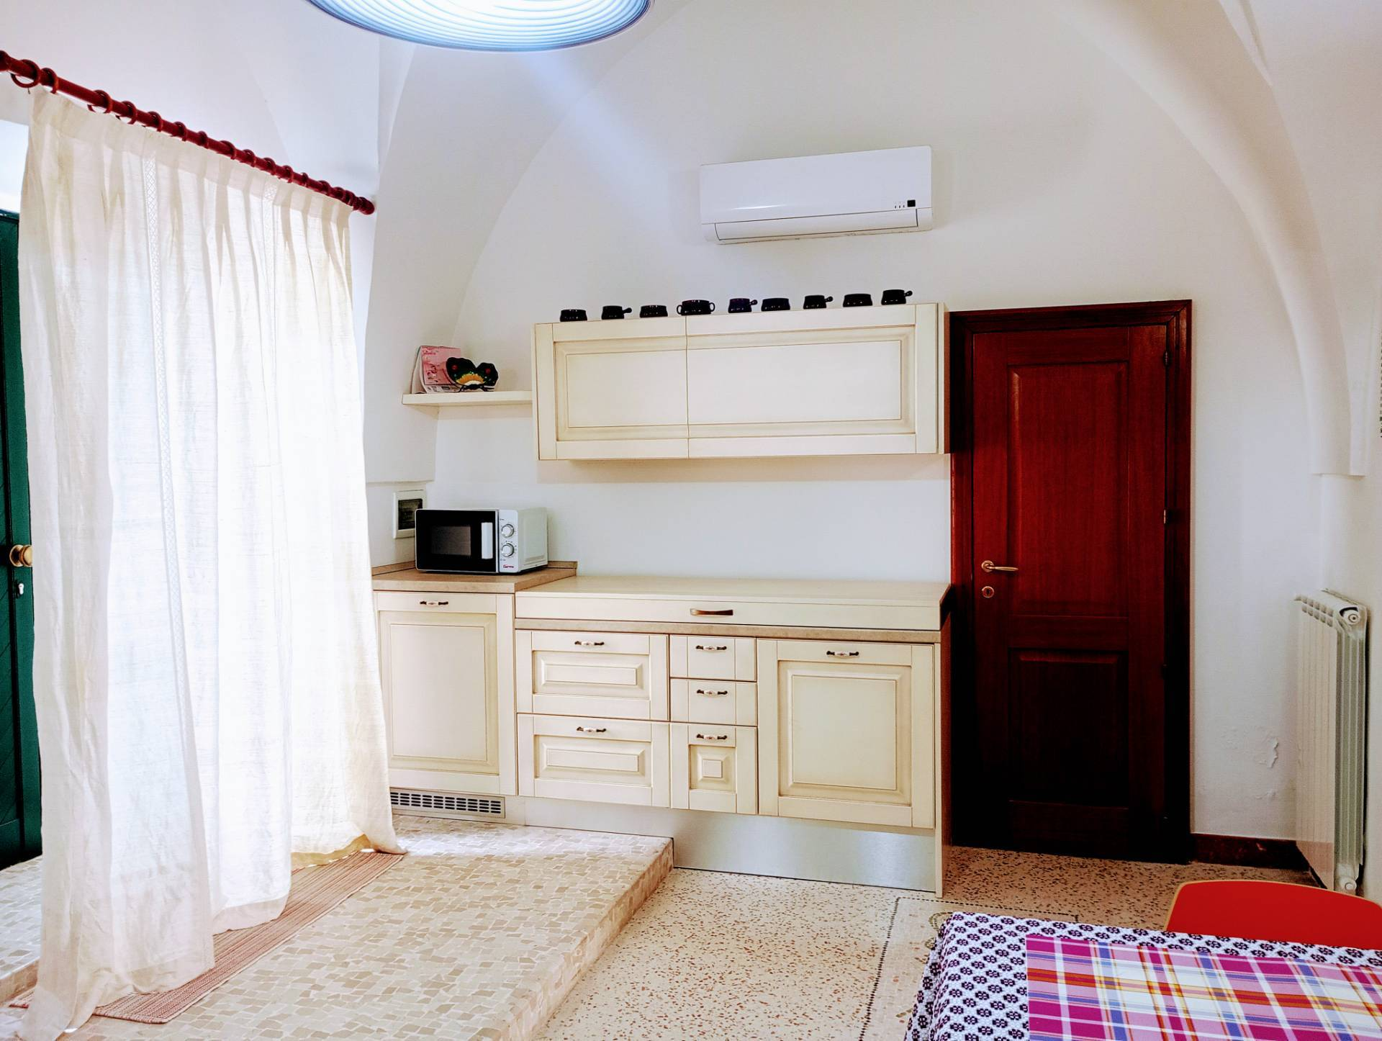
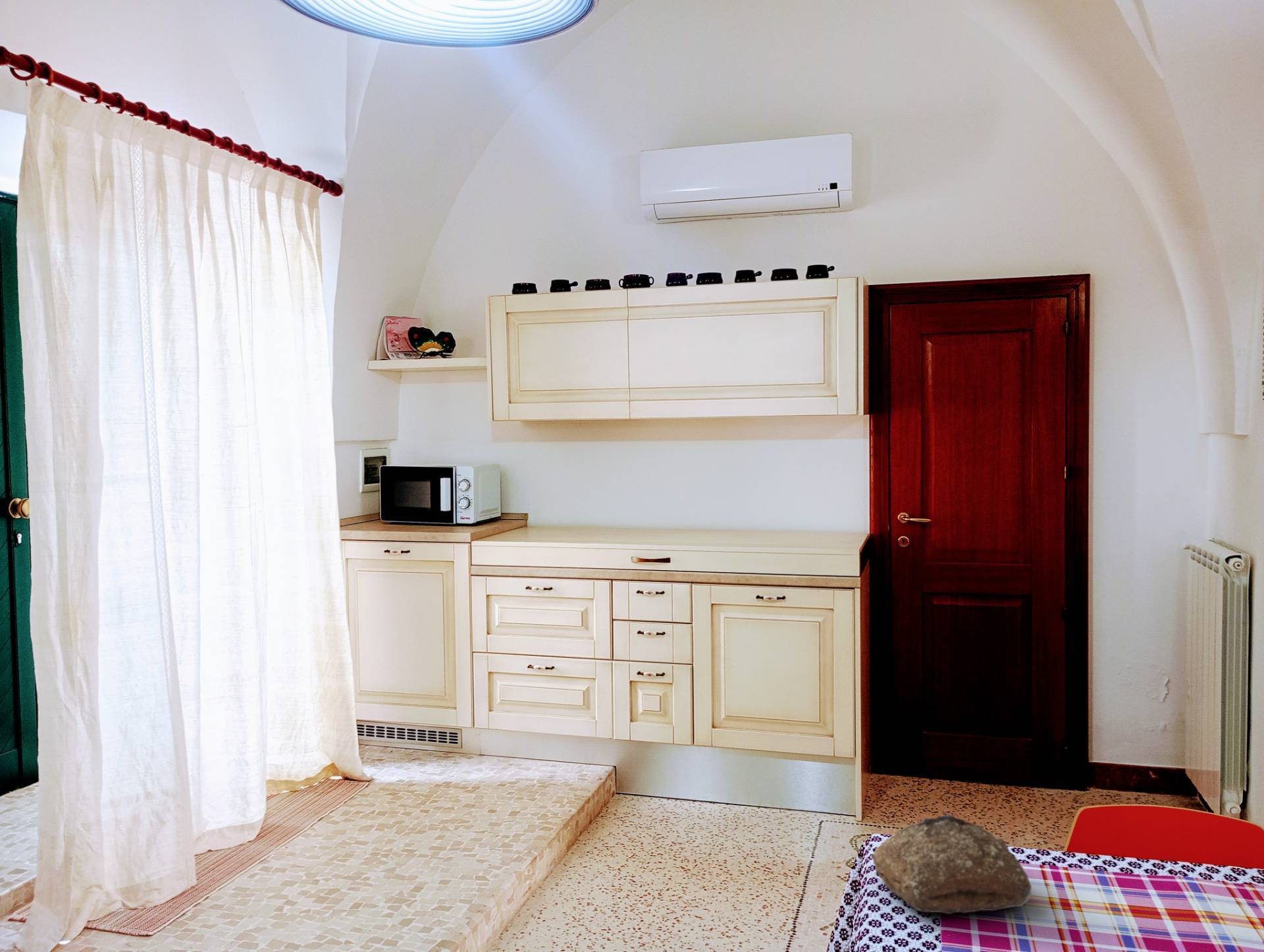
+ rock [872,814,1033,914]
